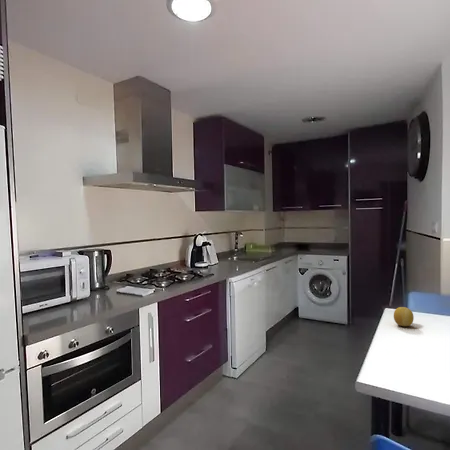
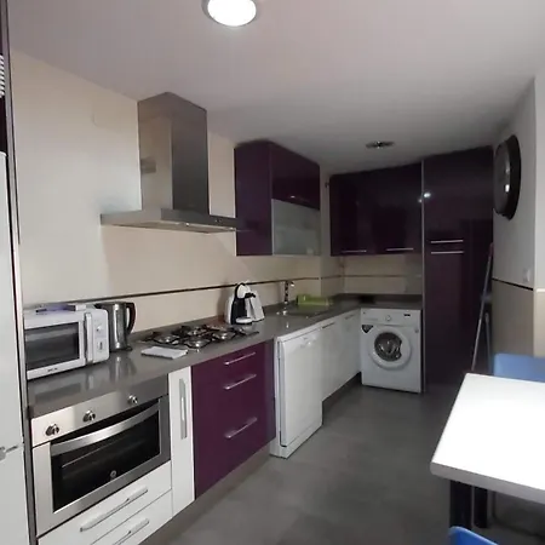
- fruit [393,306,415,327]
